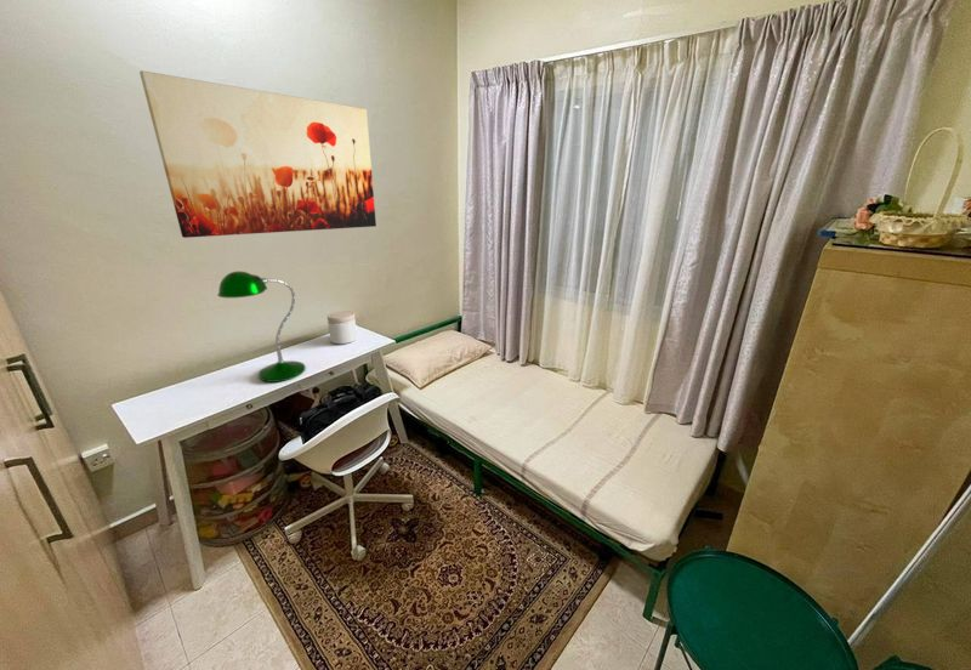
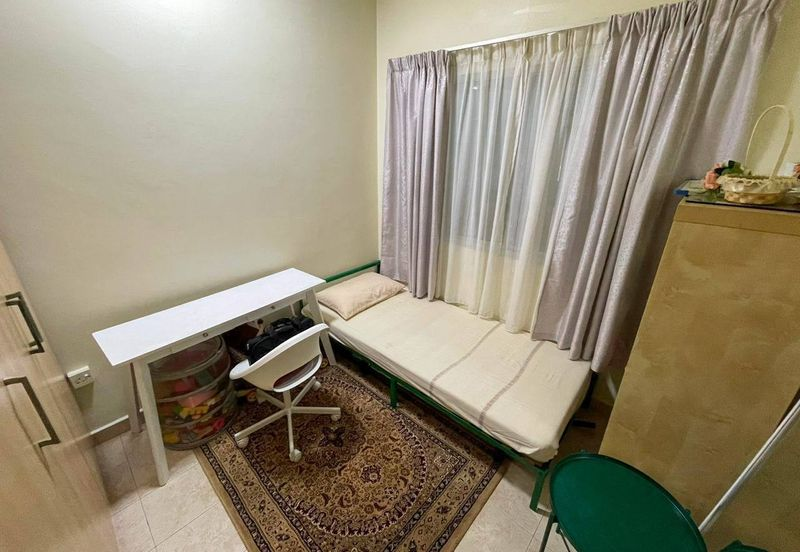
- jar [326,310,358,345]
- desk lamp [216,271,307,384]
- wall art [138,69,377,239]
